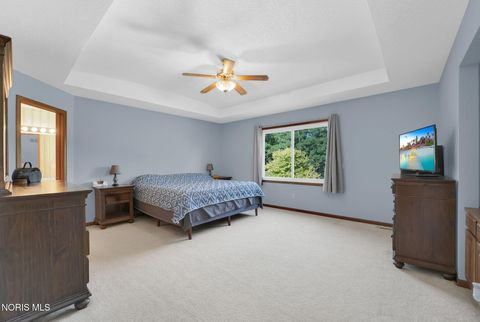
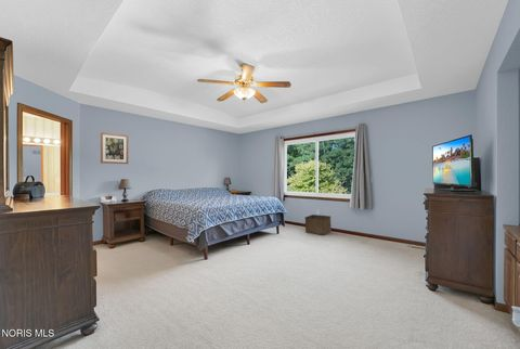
+ storage bin [304,214,333,236]
+ wall art [100,131,129,165]
